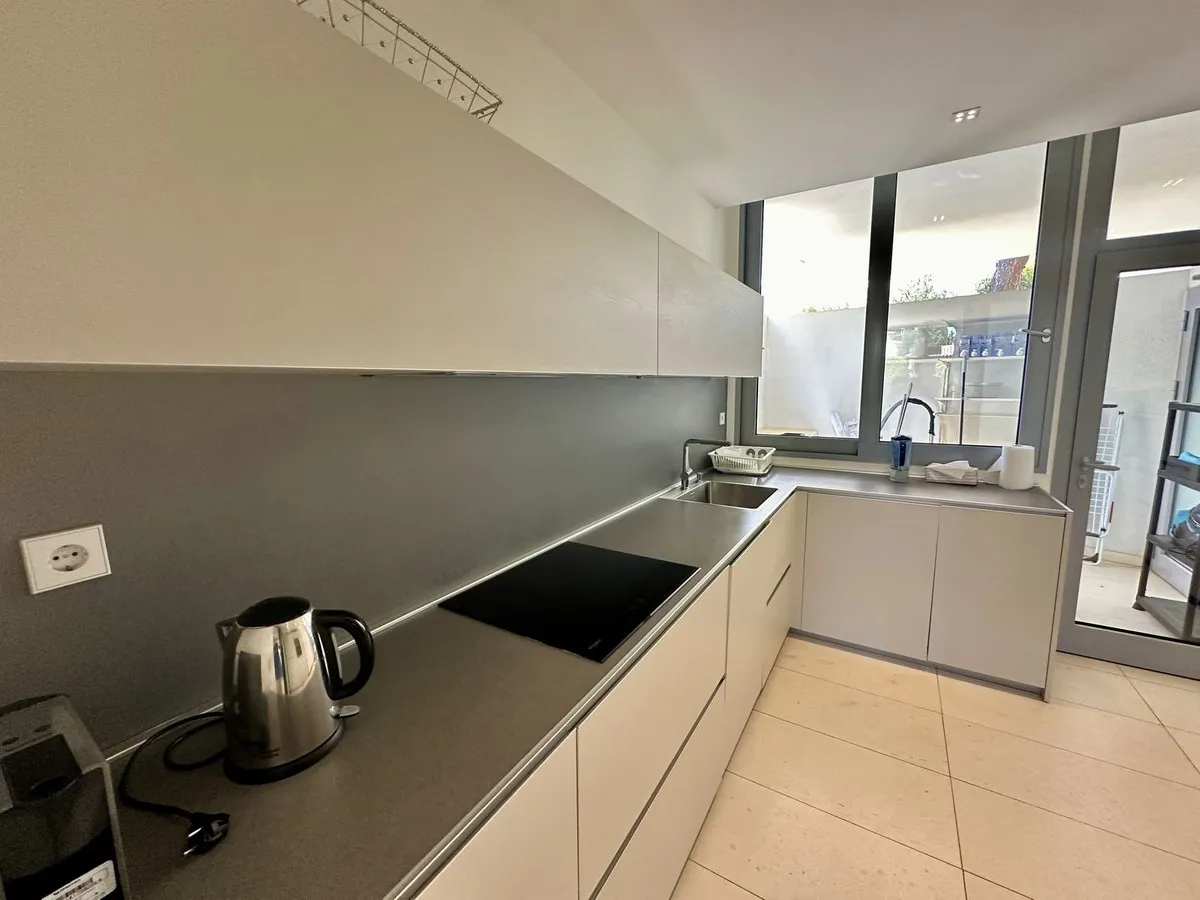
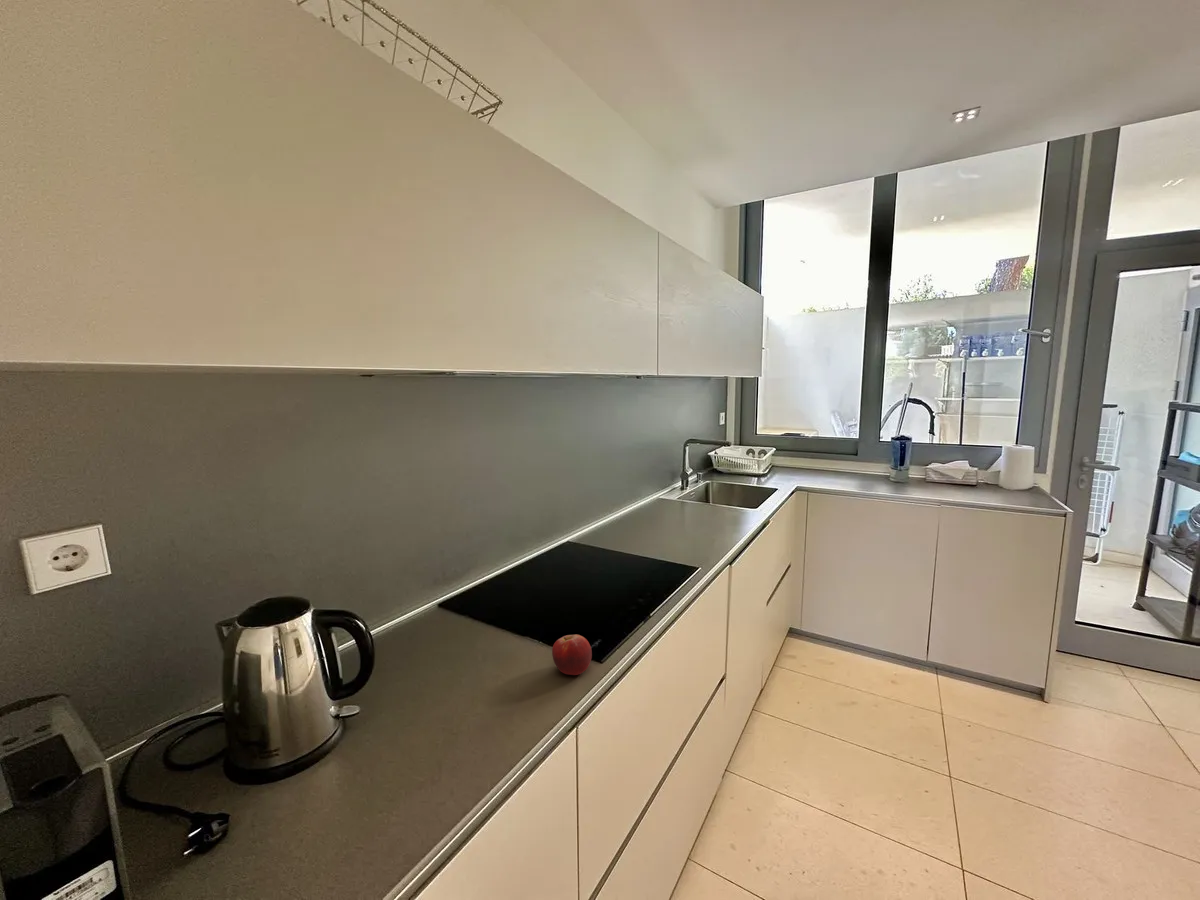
+ fruit [551,634,593,676]
